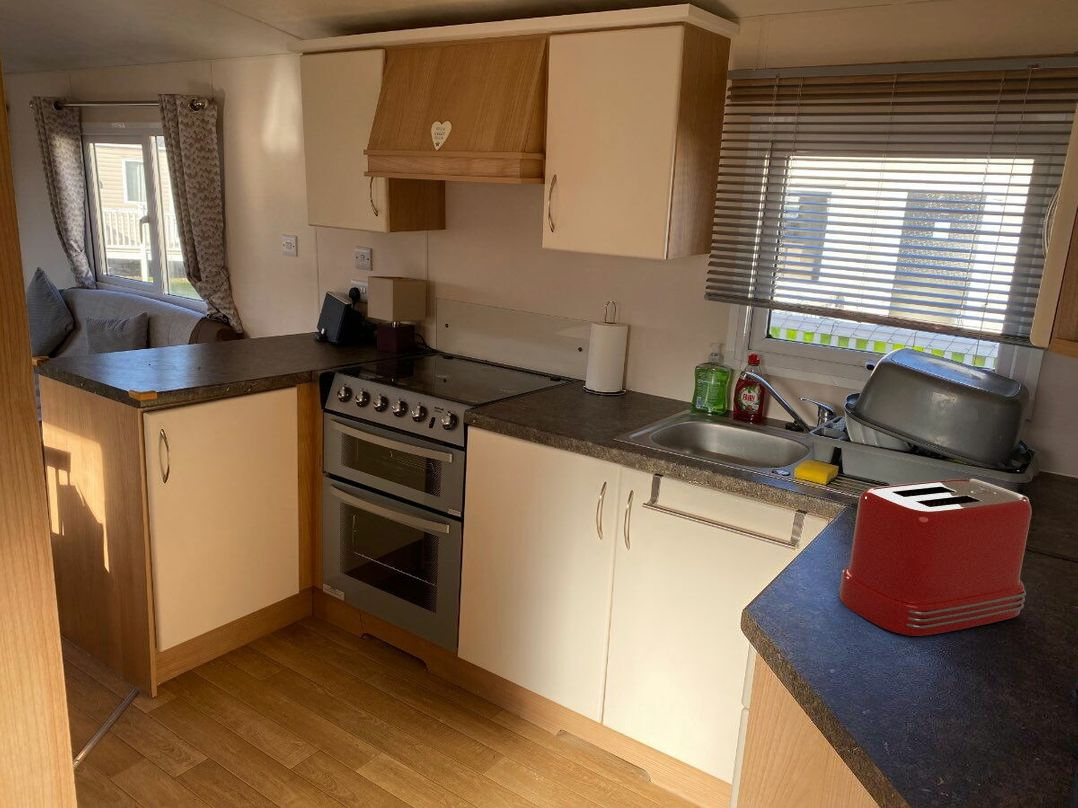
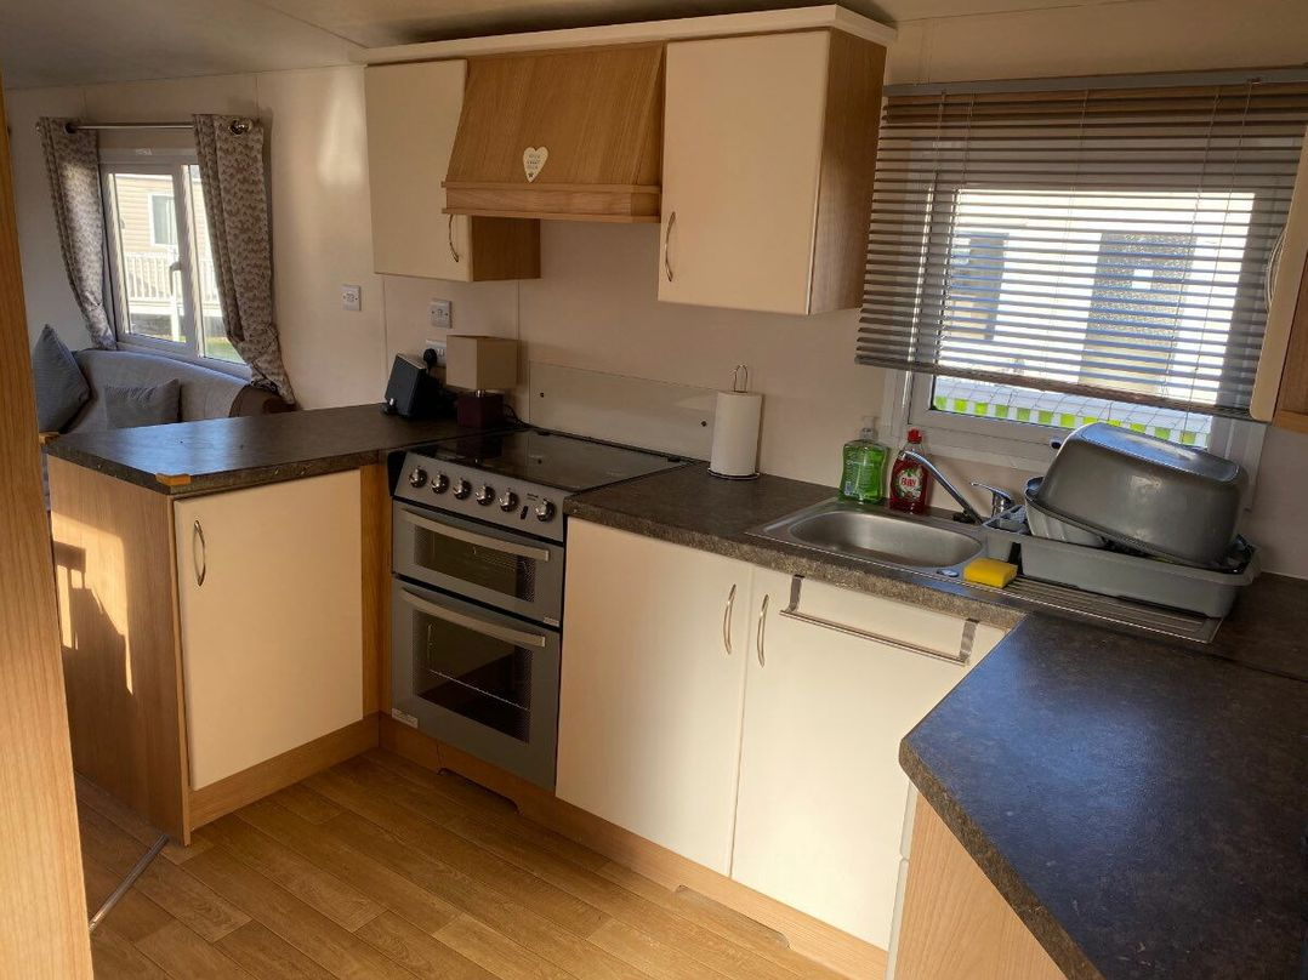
- toaster [839,478,1033,637]
